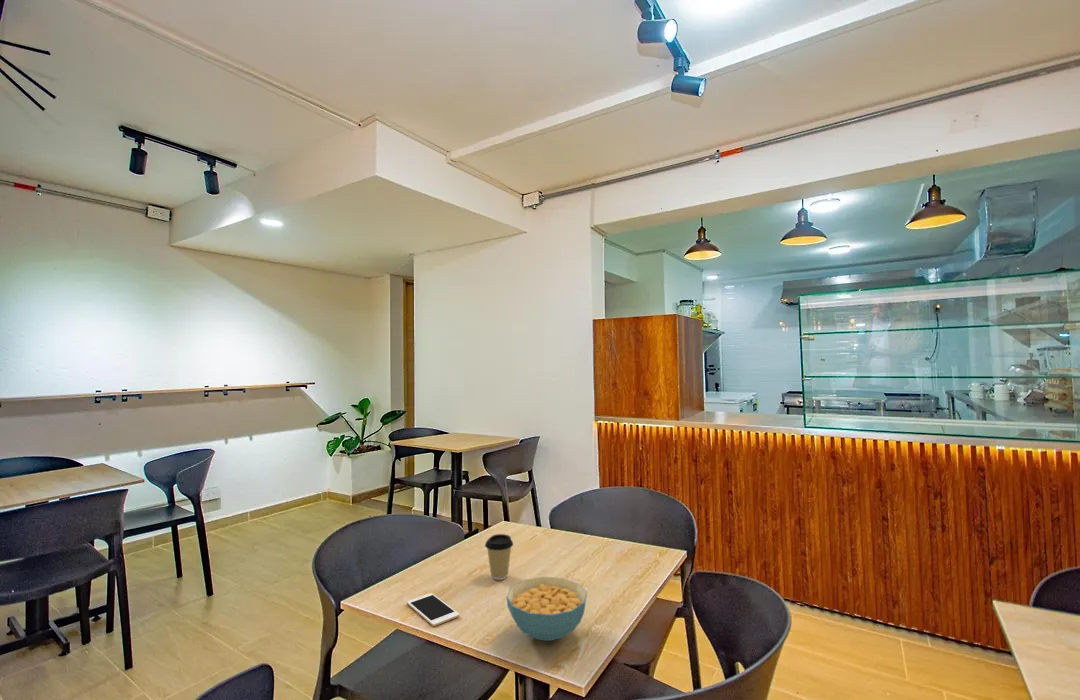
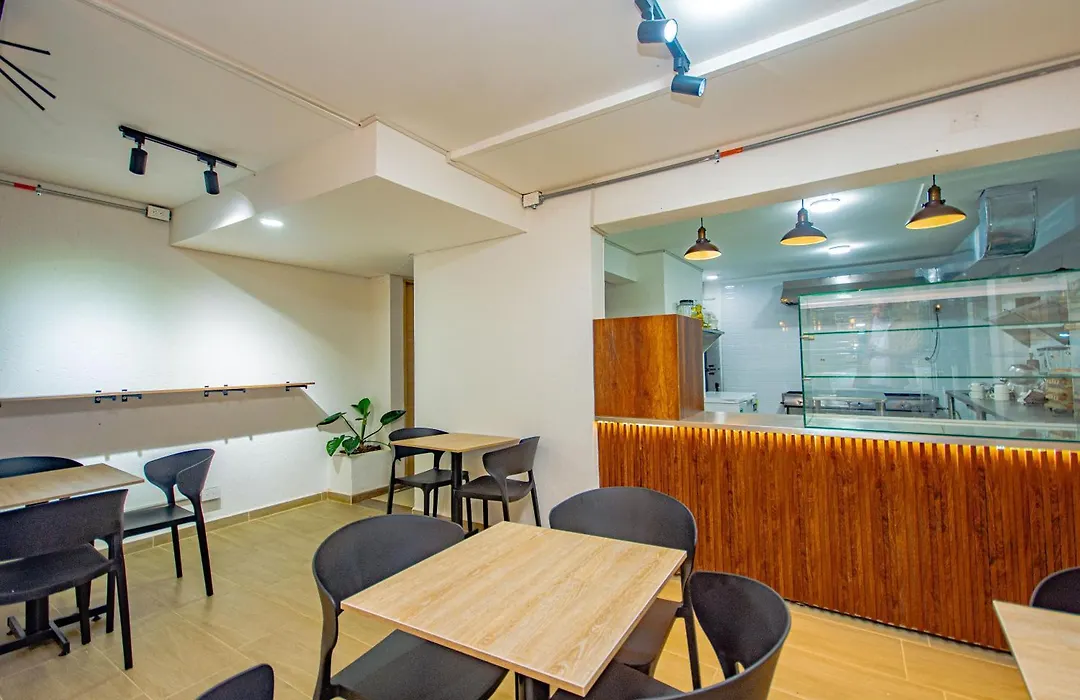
- coffee cup [484,533,514,581]
- cereal bowl [505,576,588,642]
- cell phone [406,592,460,627]
